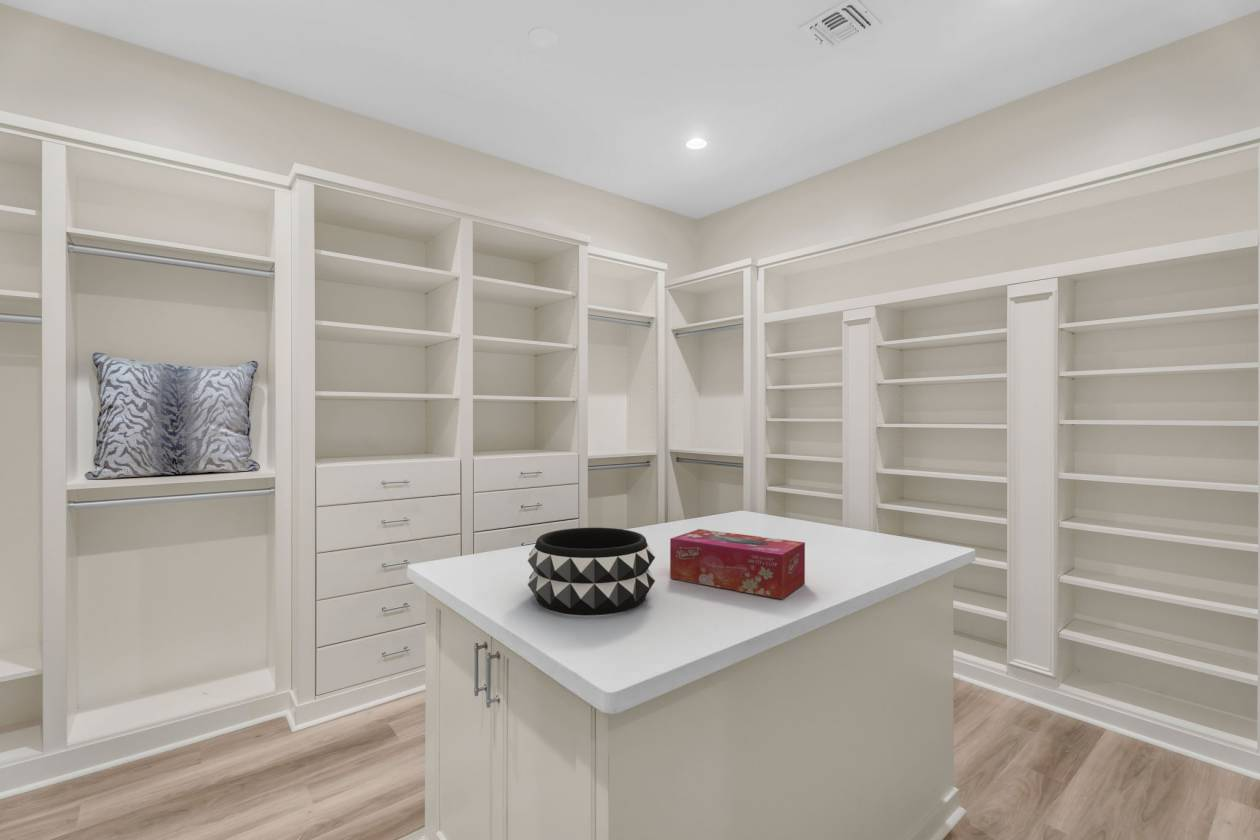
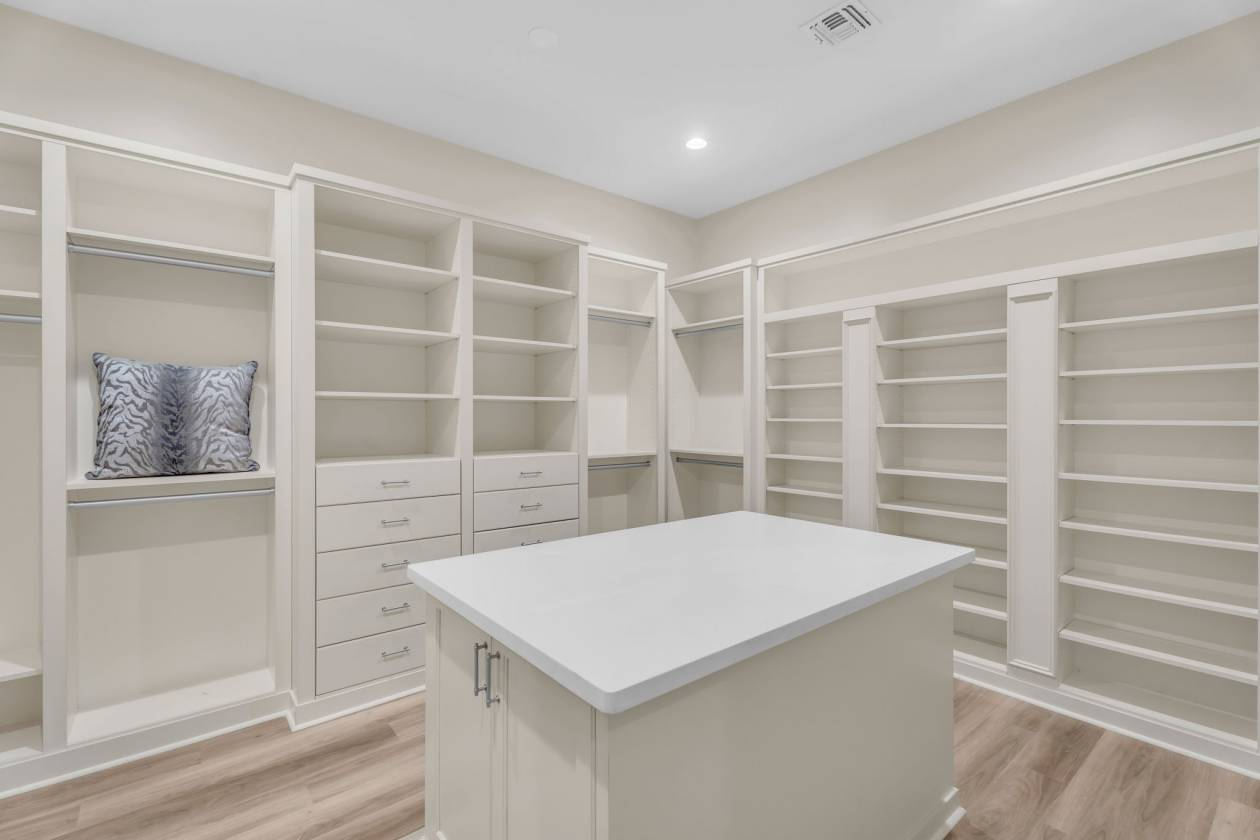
- tissue box [669,528,806,600]
- decorative bowl [527,527,656,616]
